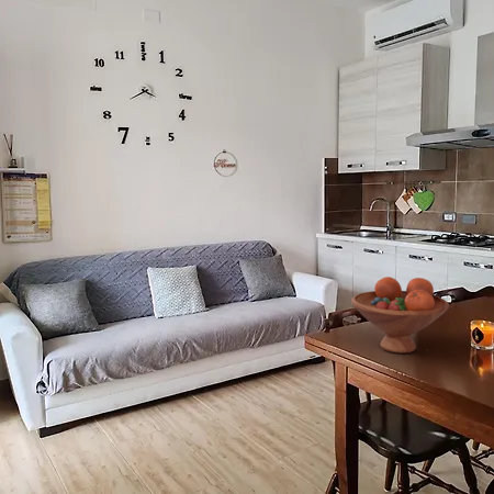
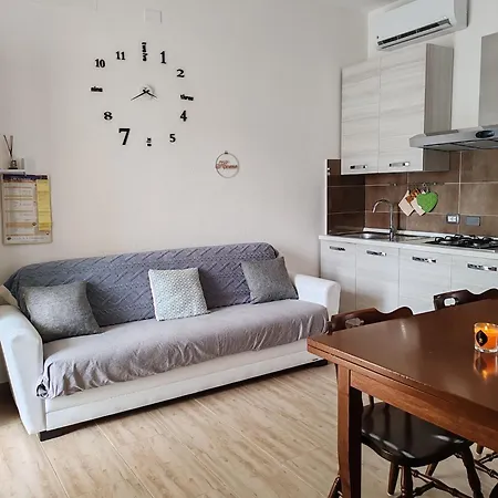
- fruit bowl [350,276,450,355]
